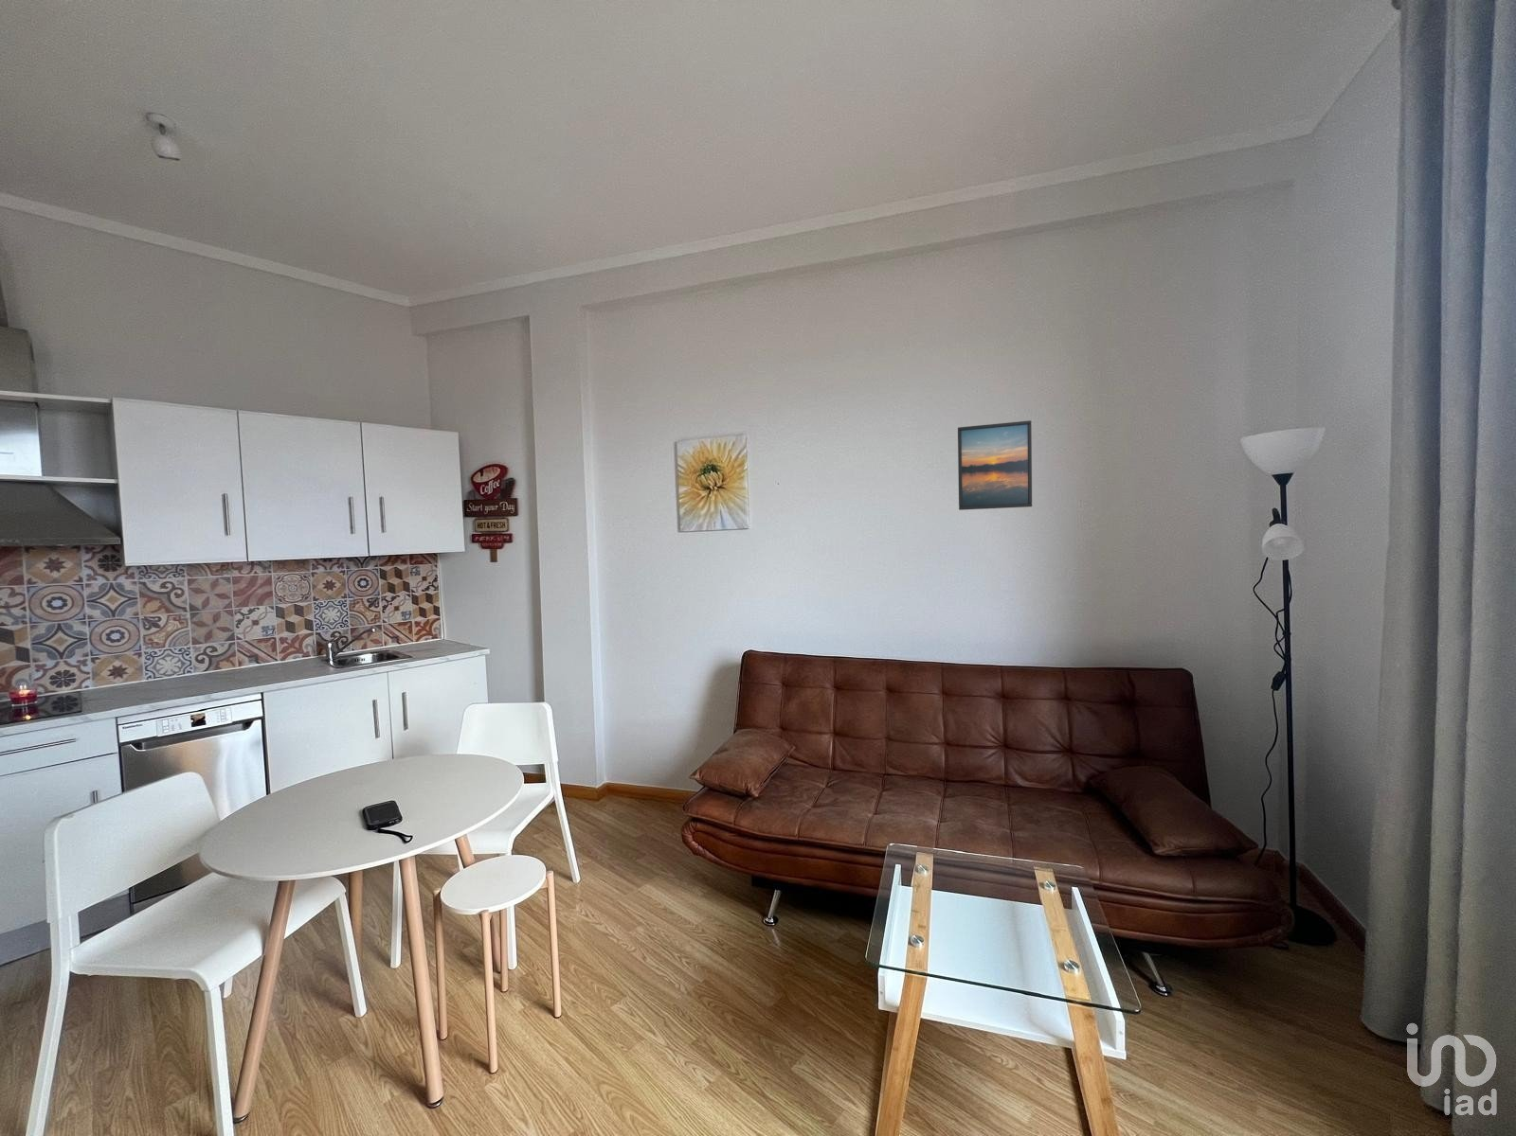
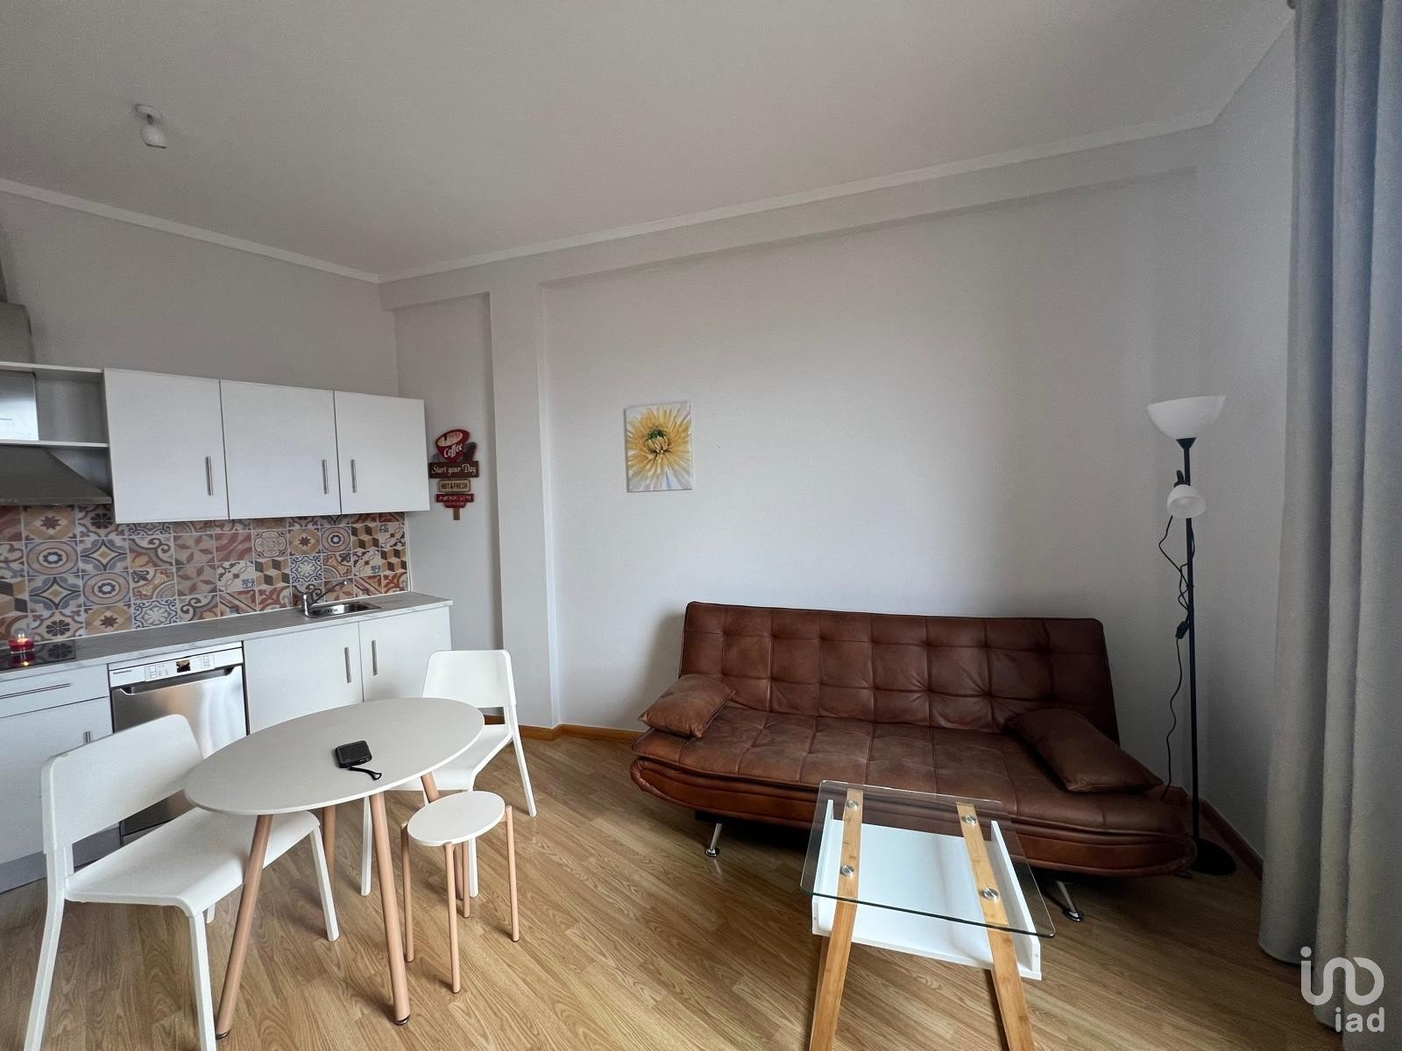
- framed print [957,419,1033,511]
